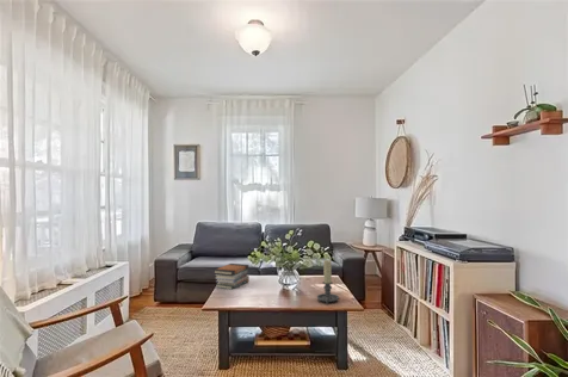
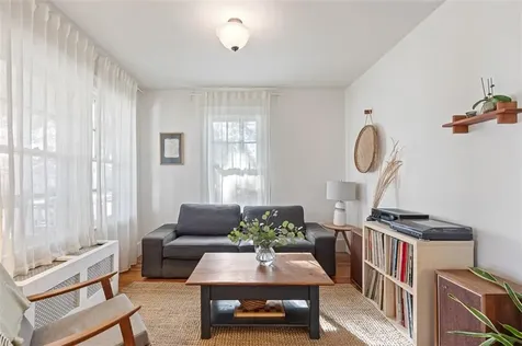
- candle holder [316,259,340,305]
- book stack [212,262,251,290]
